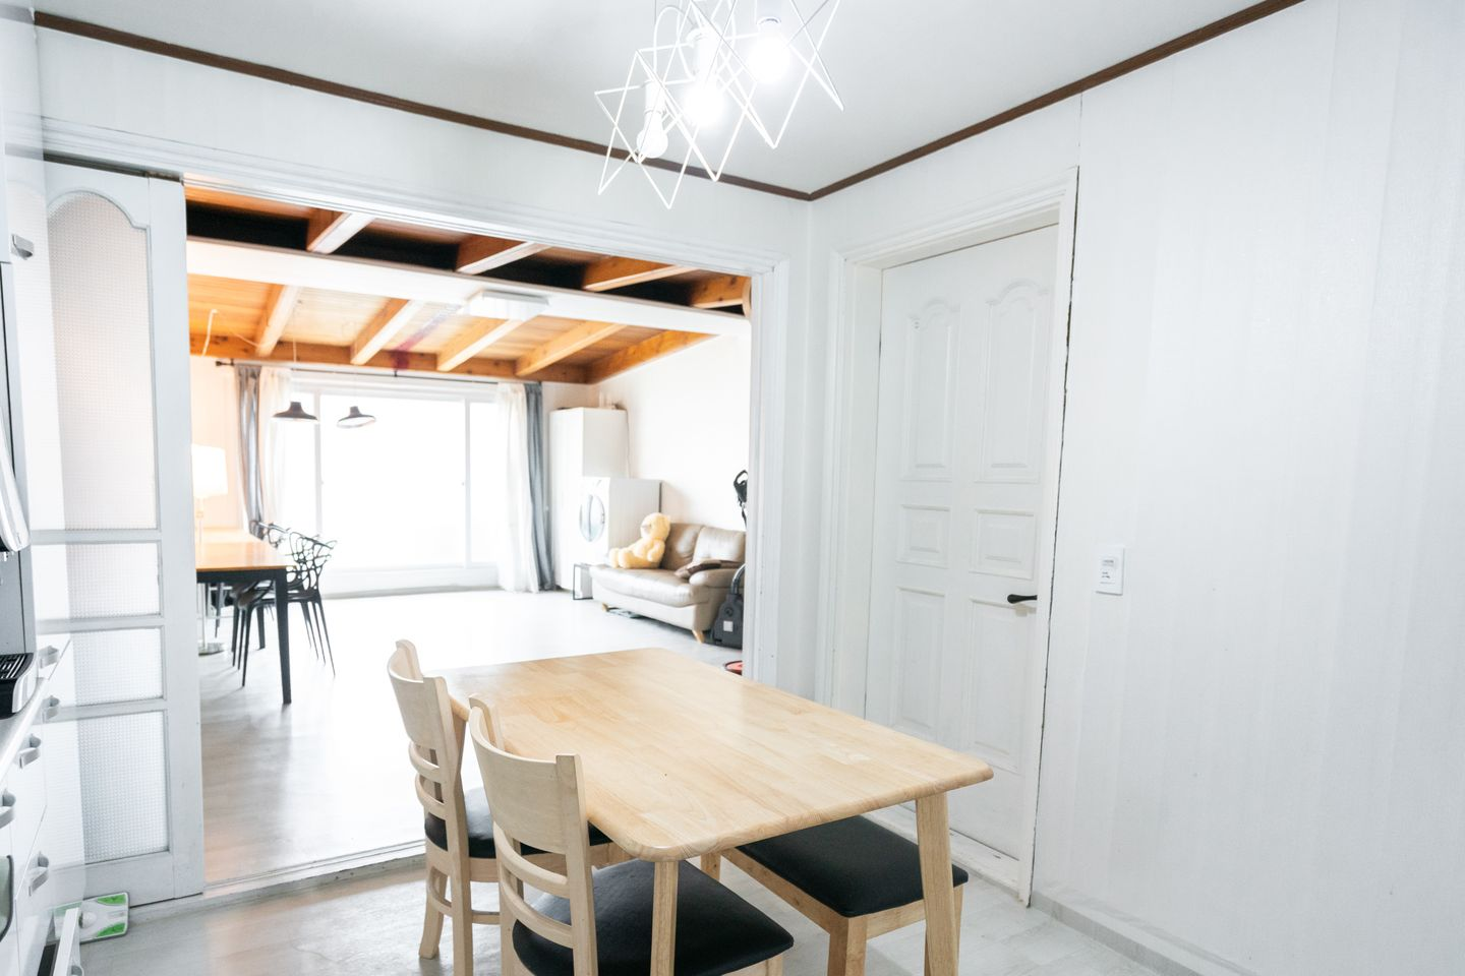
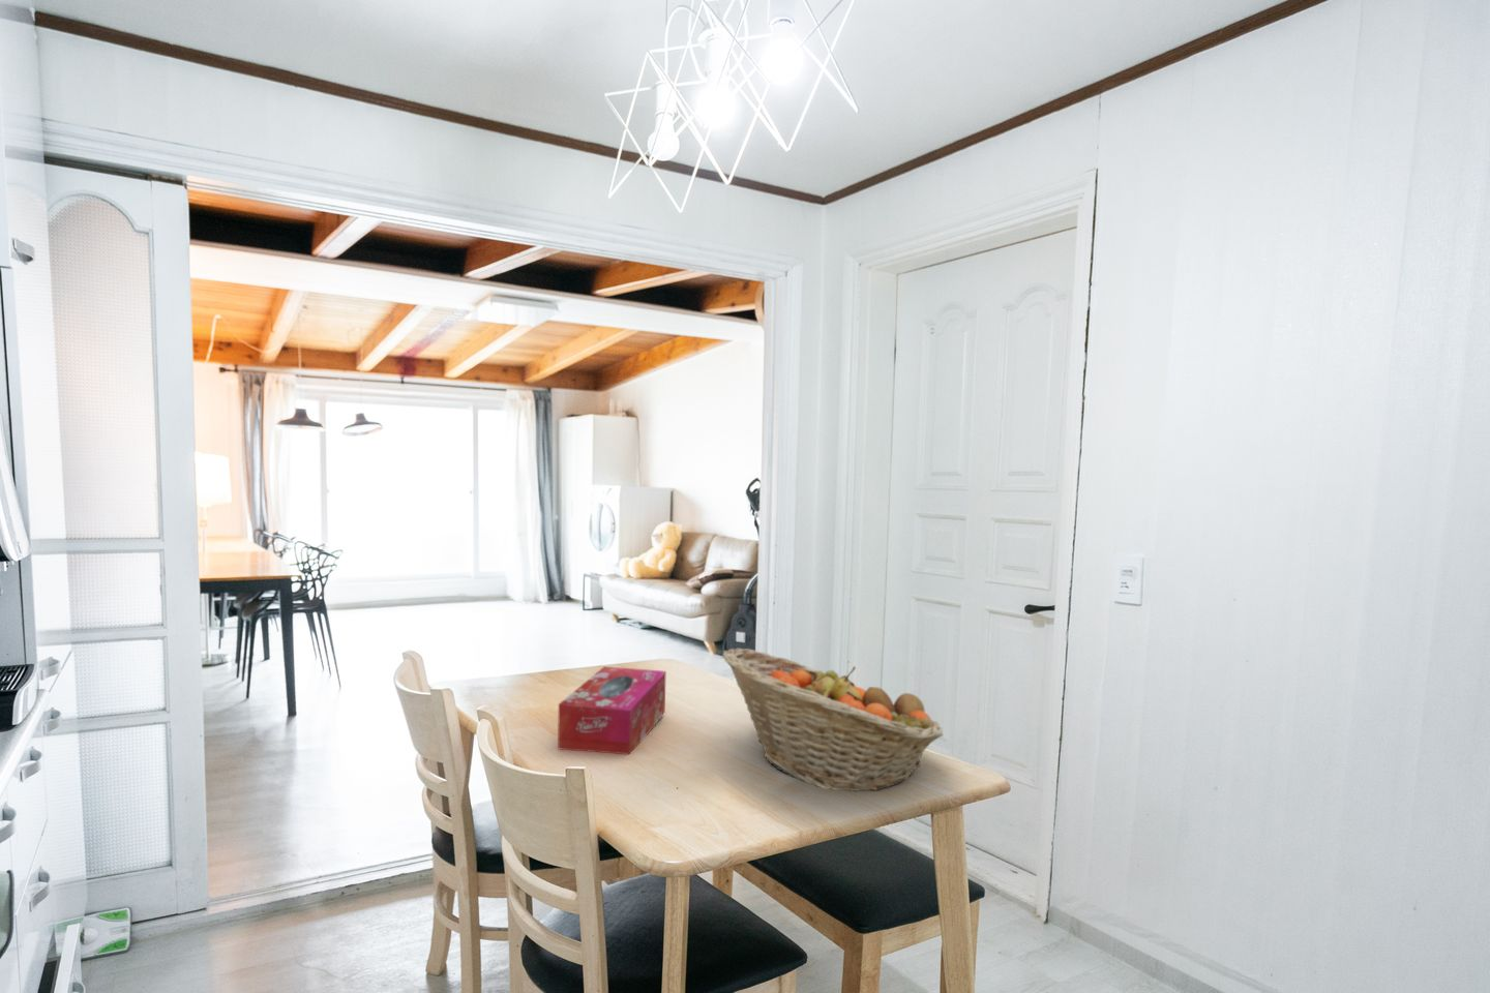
+ fruit basket [722,647,945,792]
+ tissue box [557,665,667,755]
